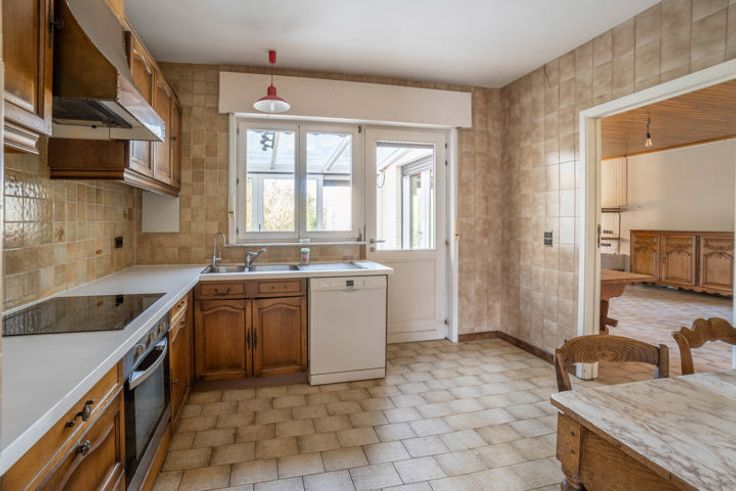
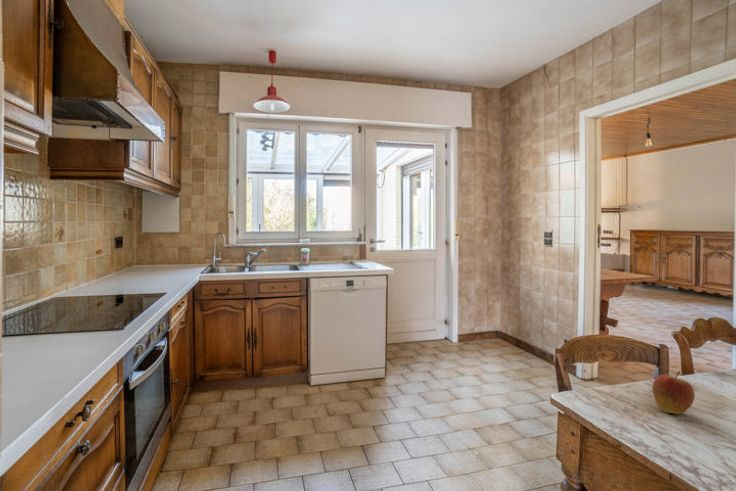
+ apple [651,370,696,415]
